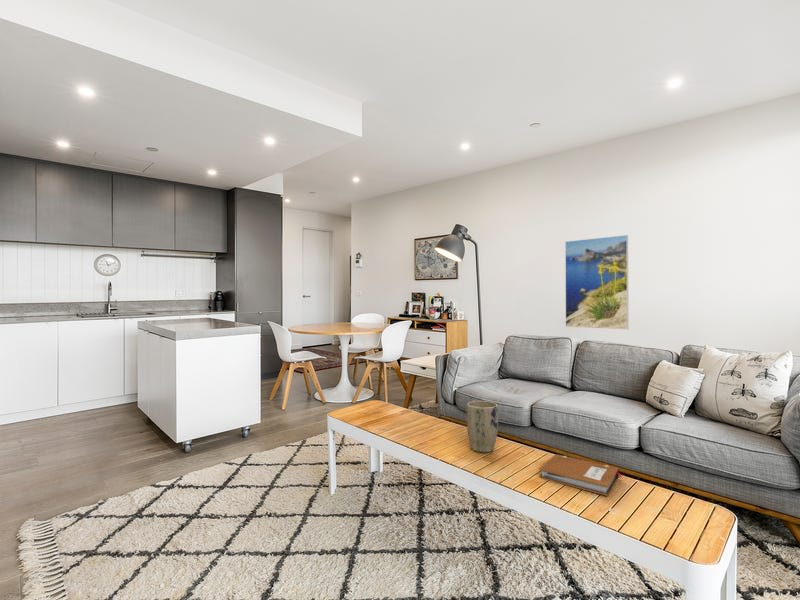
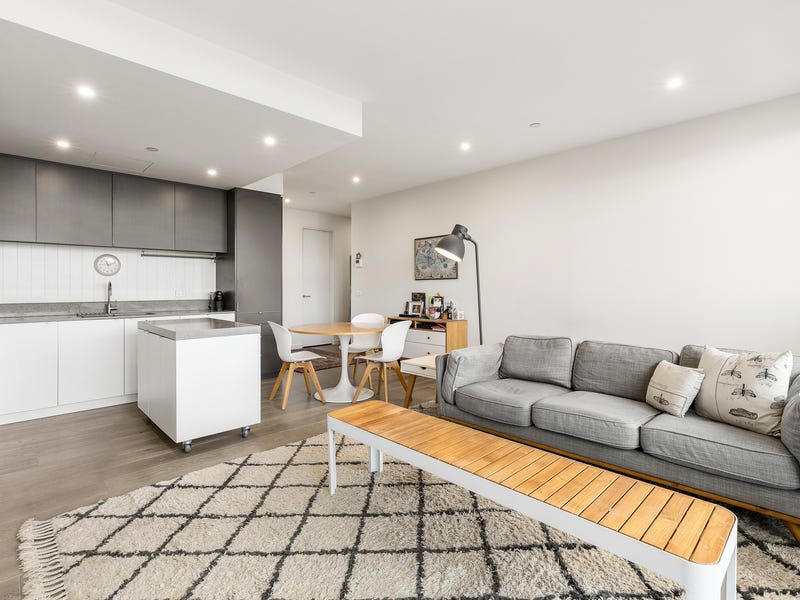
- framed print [564,234,629,330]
- notebook [538,453,623,497]
- plant pot [466,400,499,454]
